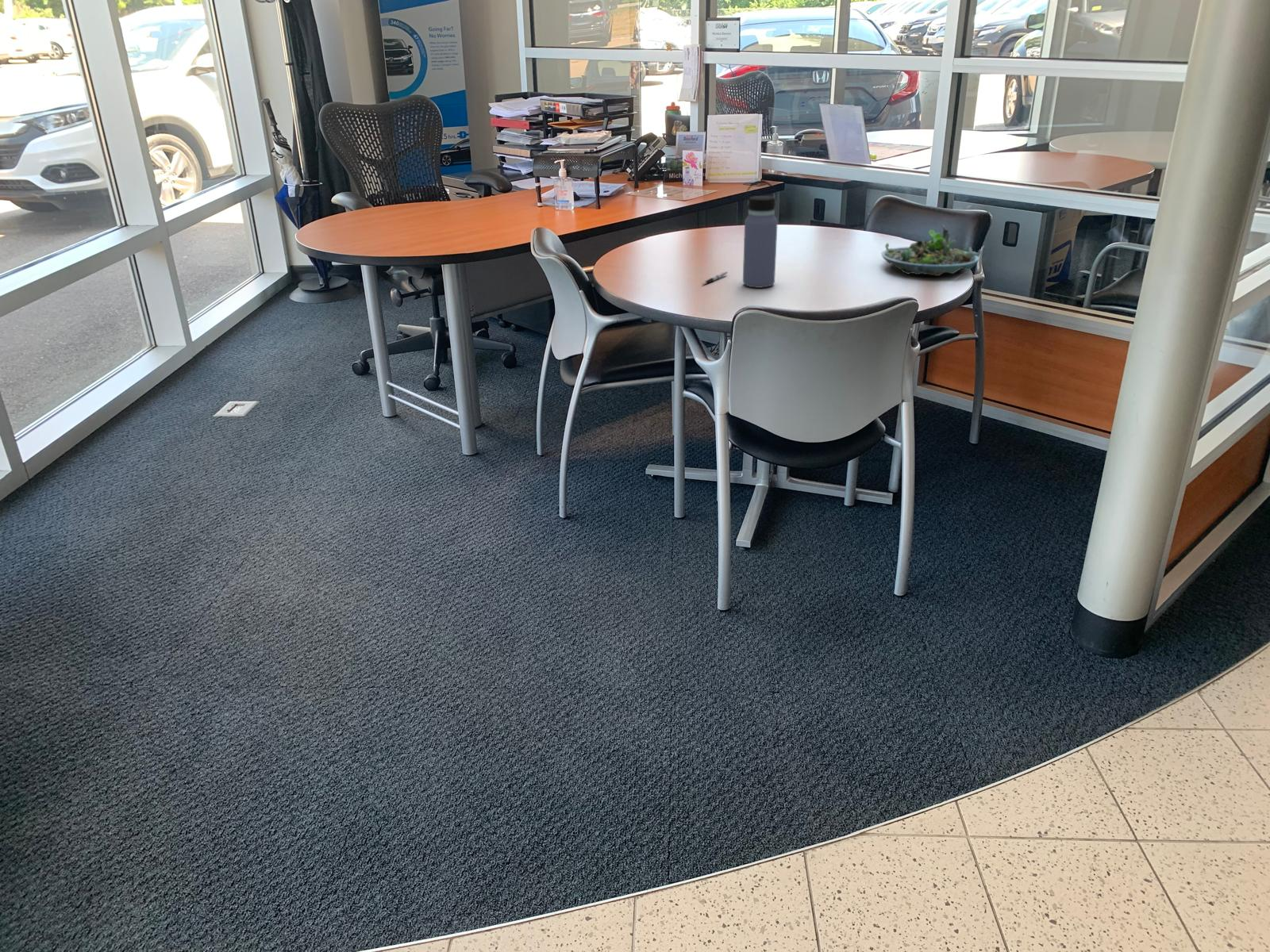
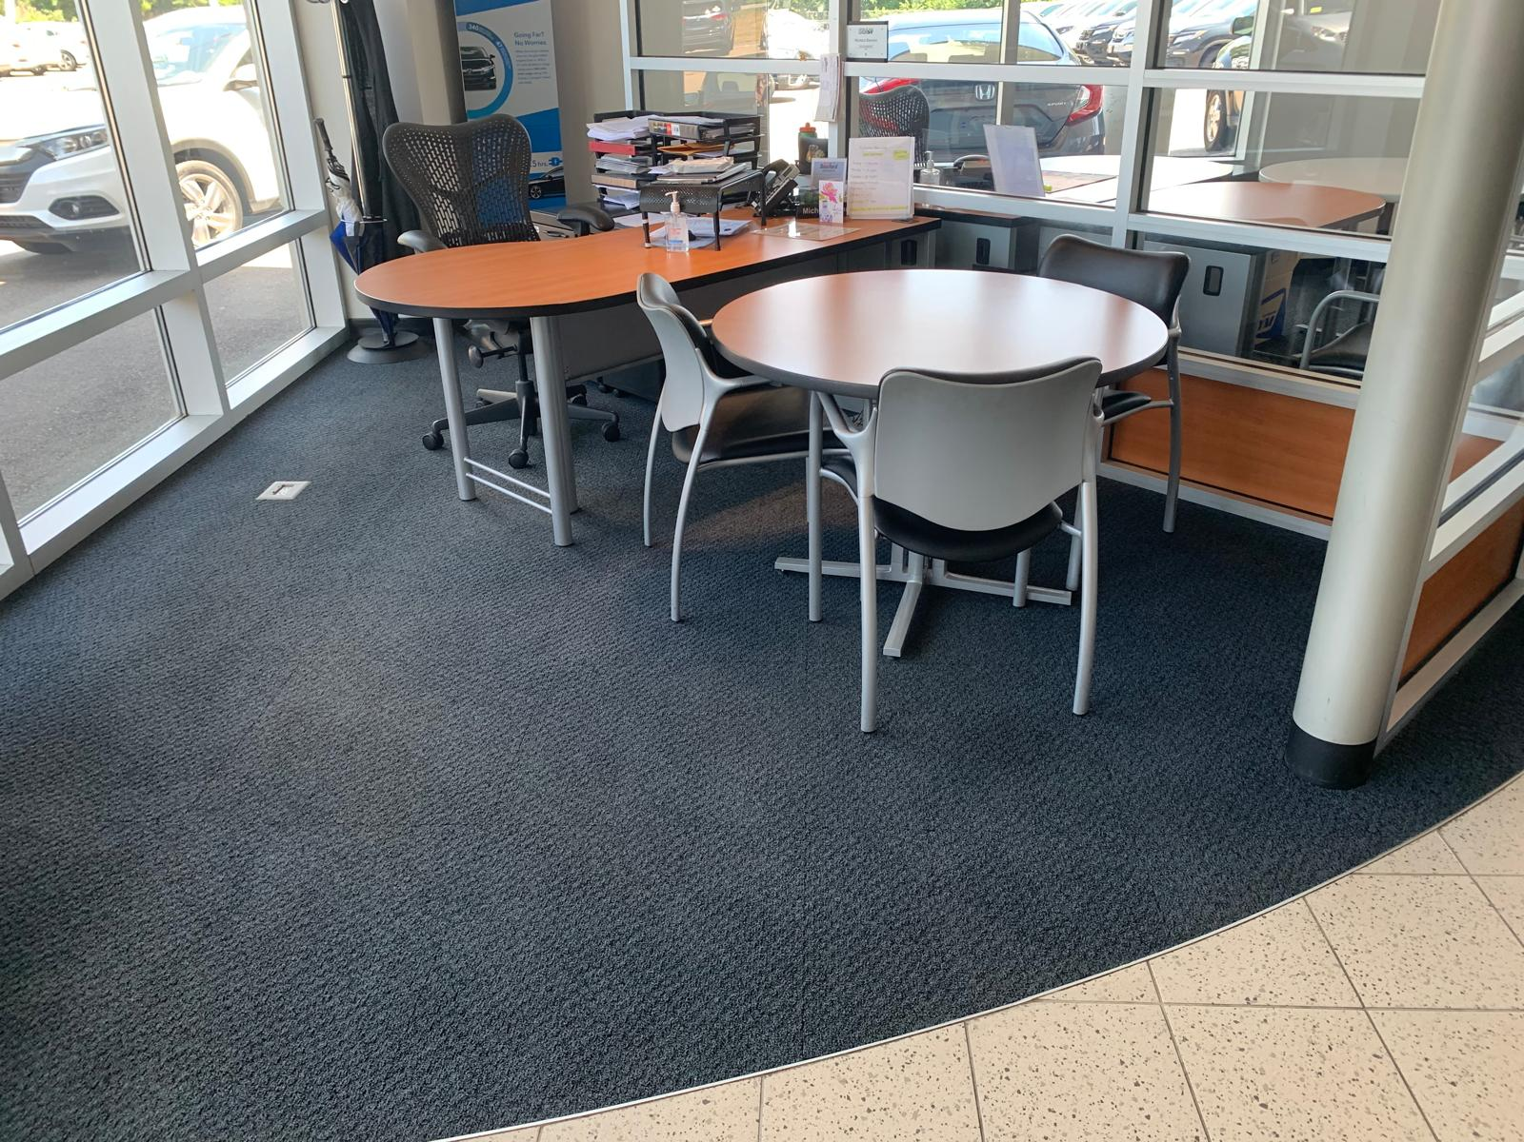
- succulent planter [881,224,982,277]
- pen [701,271,729,286]
- water bottle [742,180,779,289]
